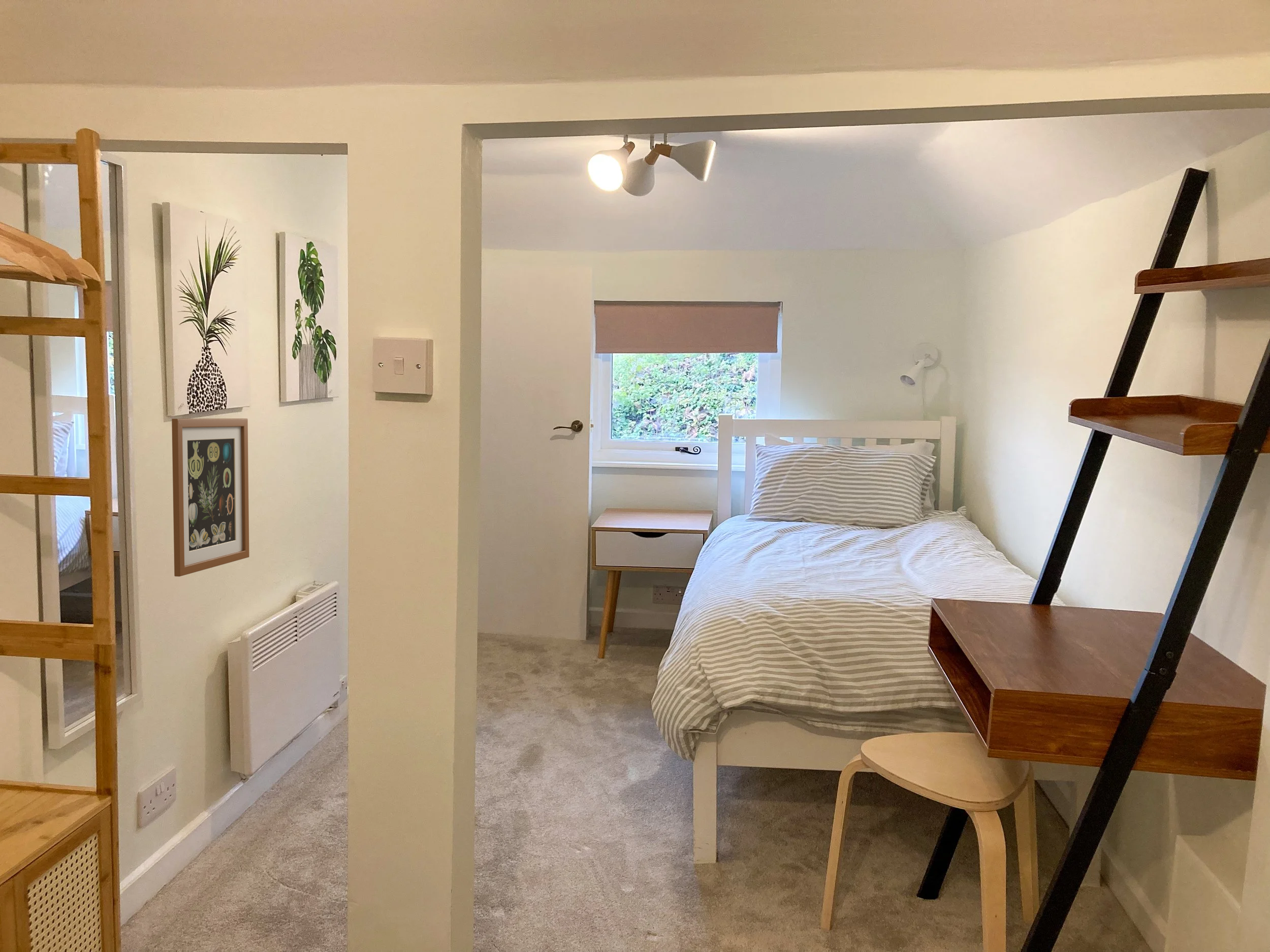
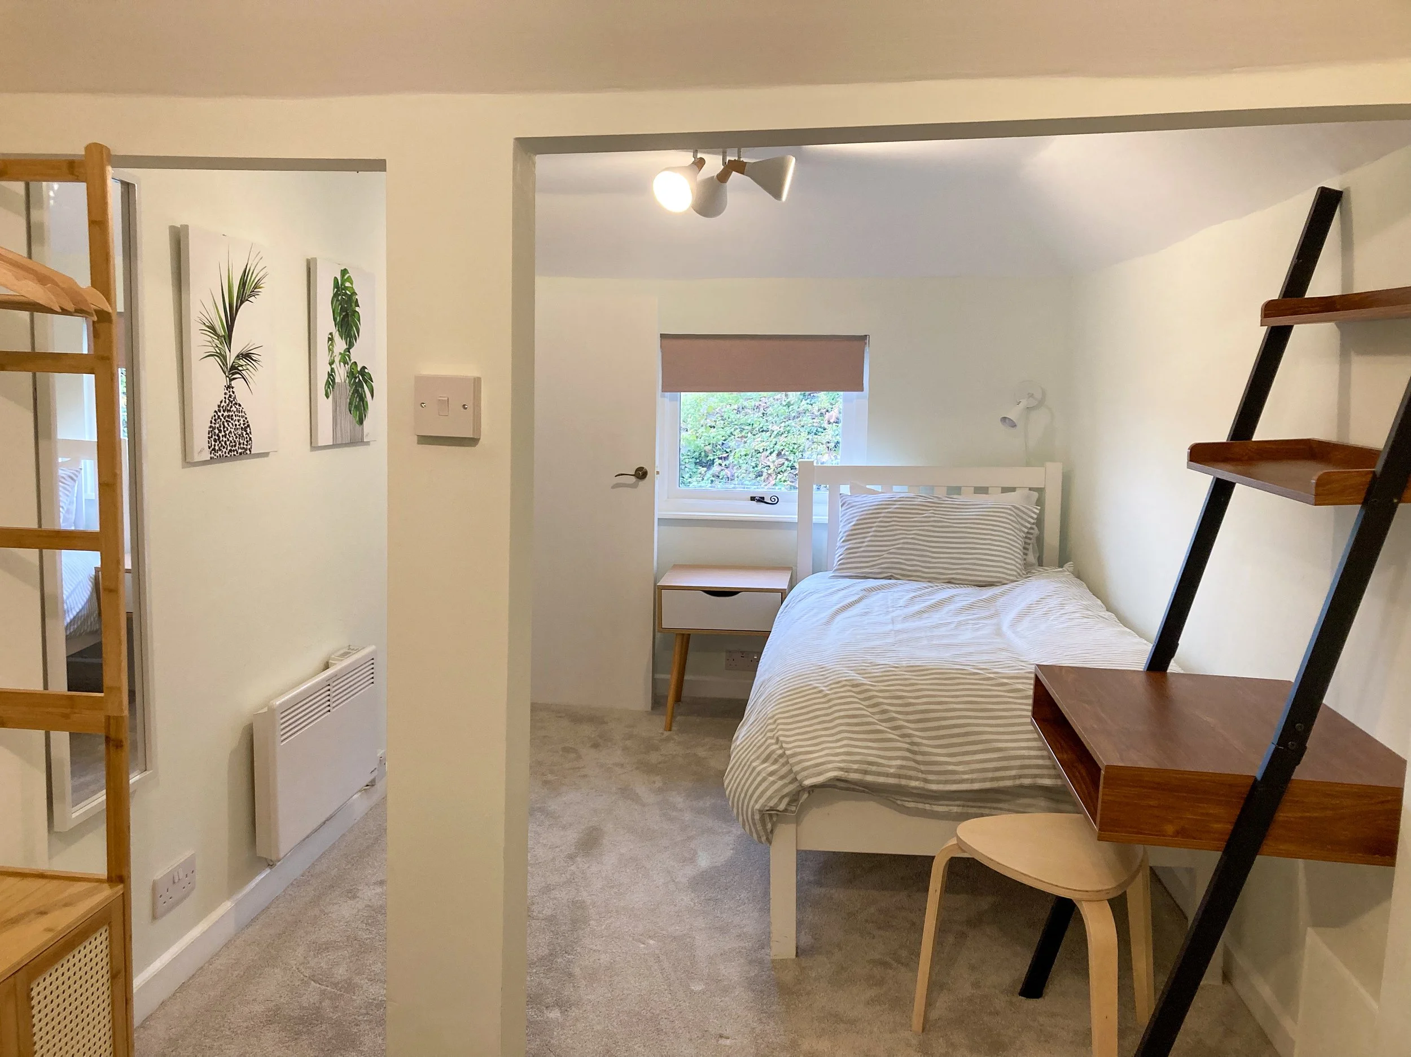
- wall art [171,418,250,577]
